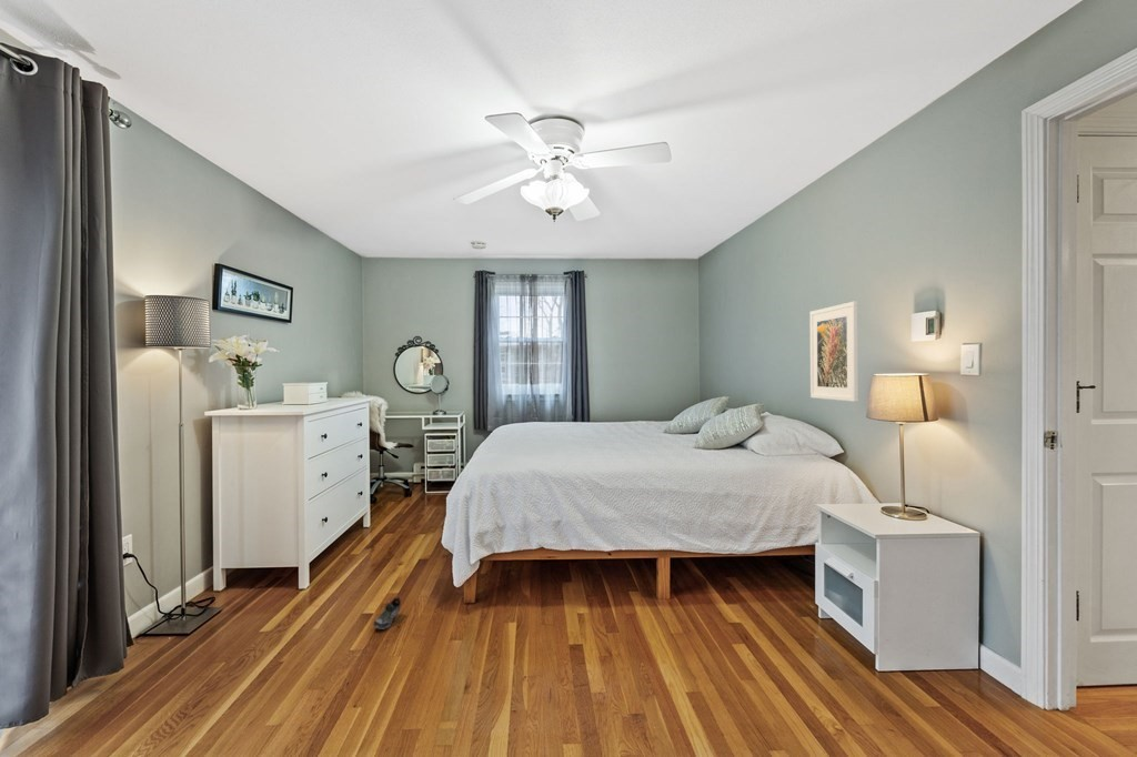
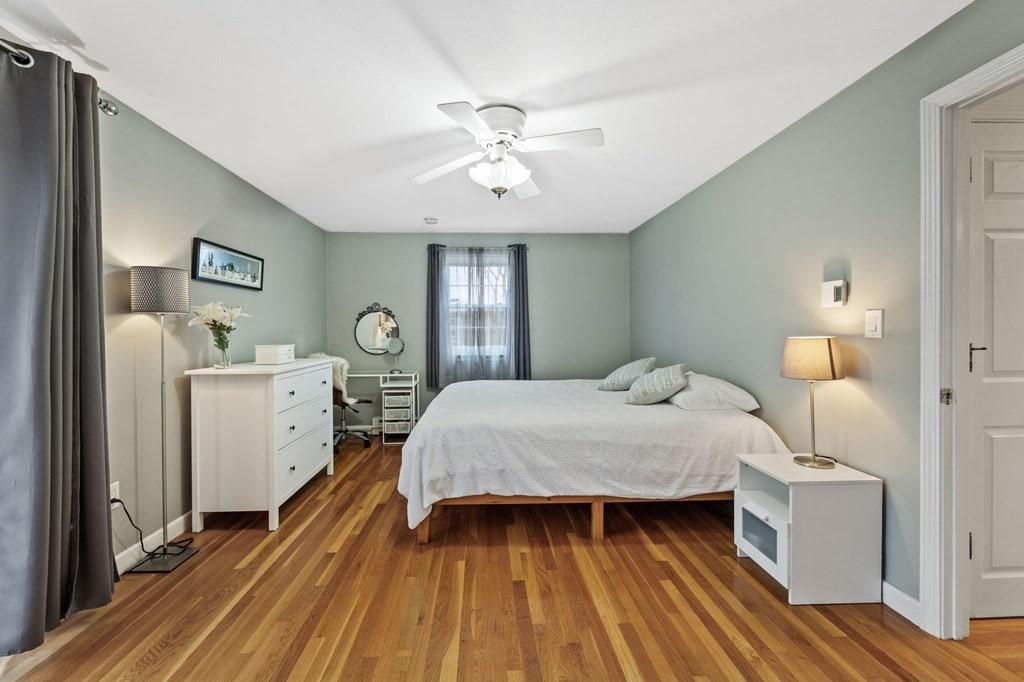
- shoe [372,596,402,630]
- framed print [809,301,859,403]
